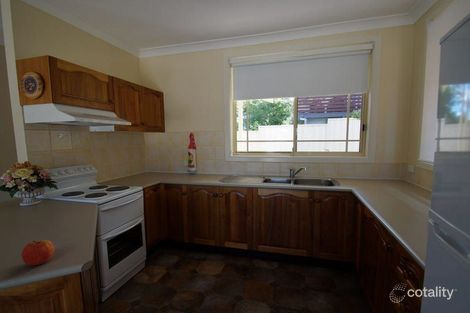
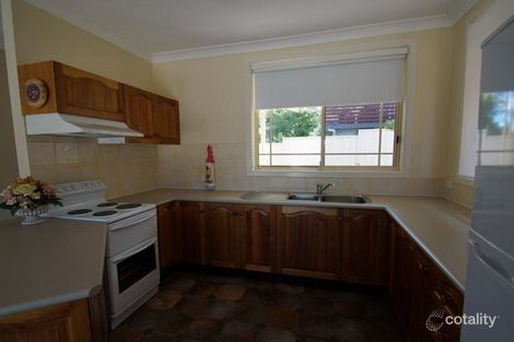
- apple [21,239,55,266]
